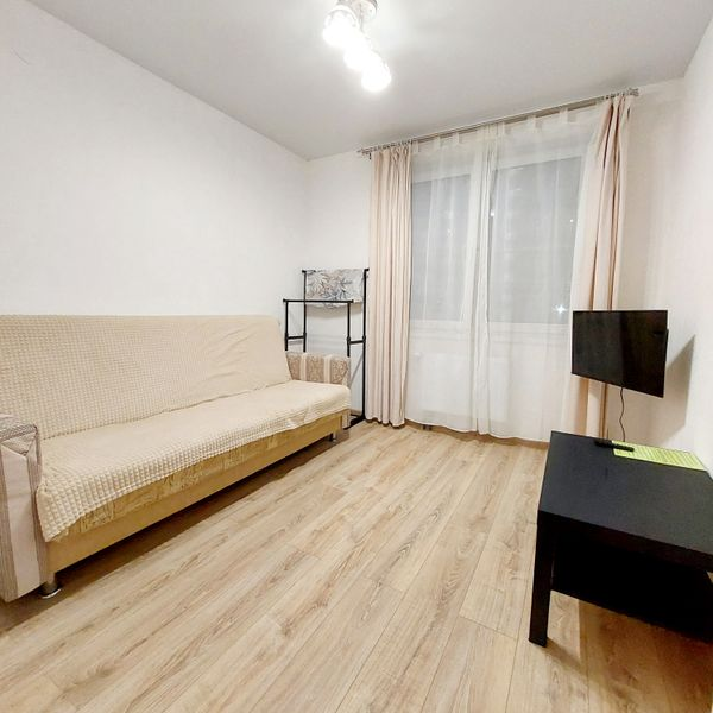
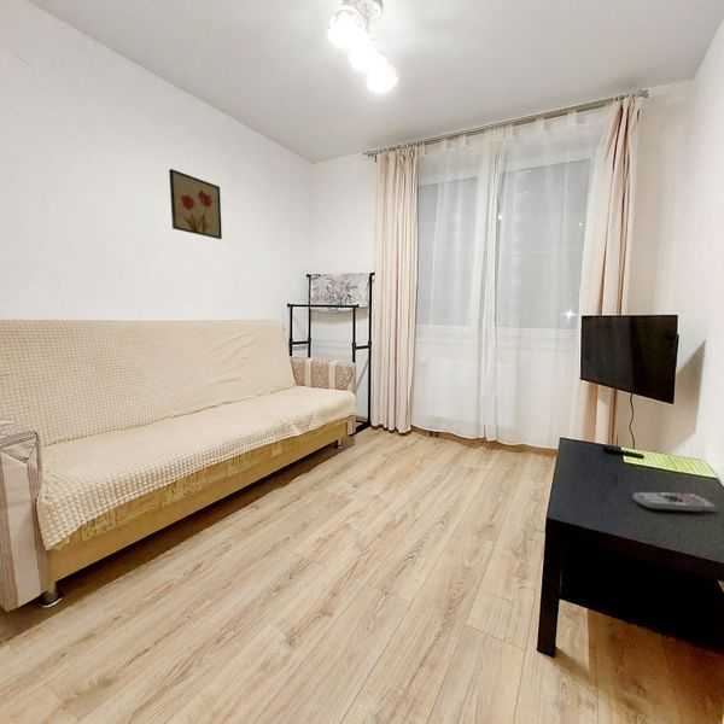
+ wall art [168,168,223,240]
+ remote control [632,491,718,514]
